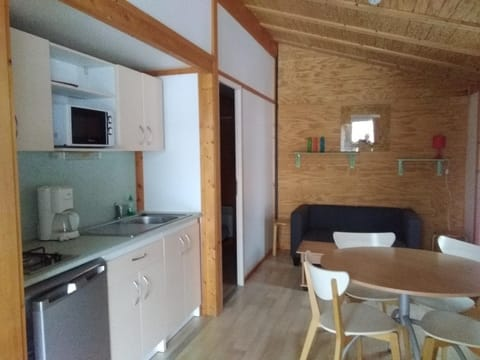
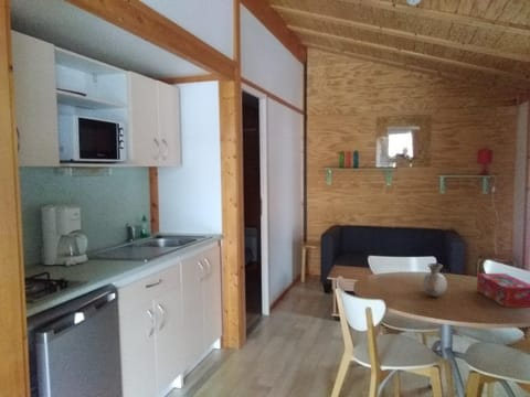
+ vase [421,262,448,298]
+ tissue box [476,272,530,309]
